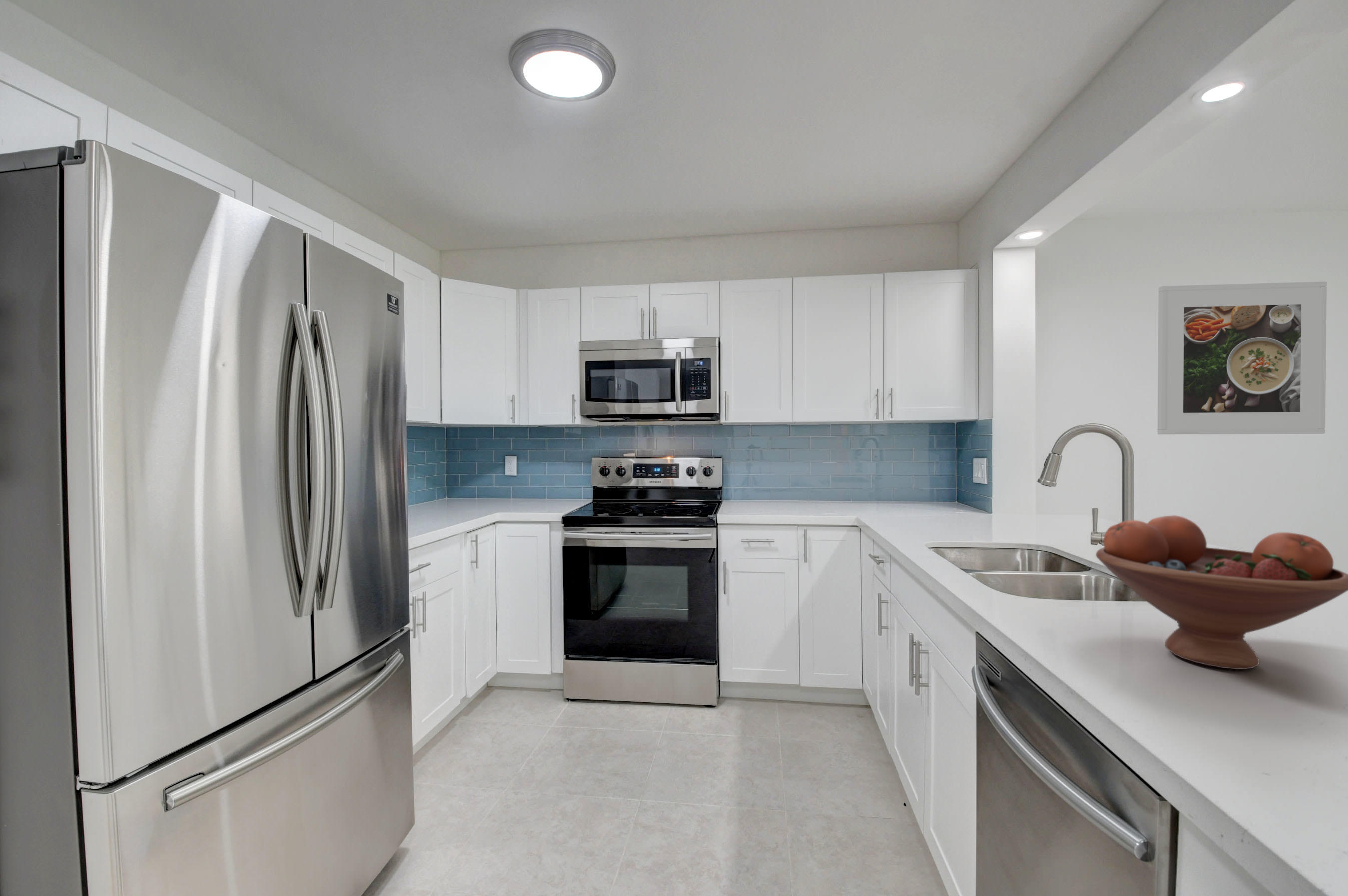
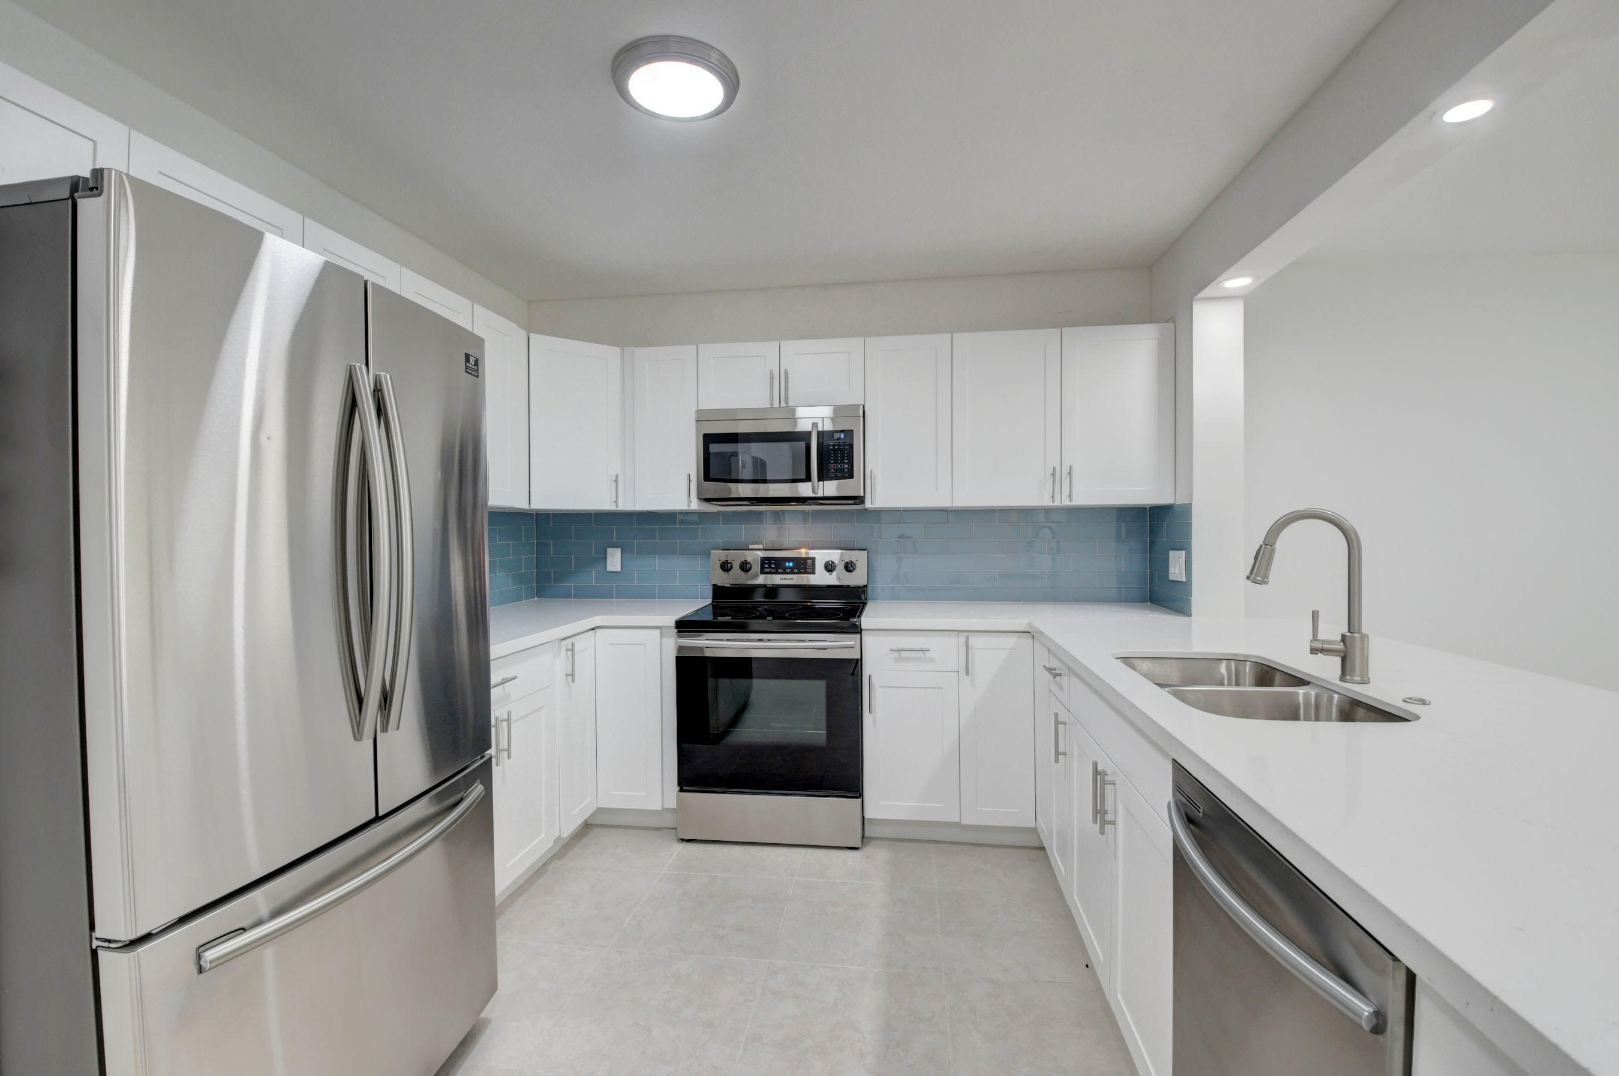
- fruit bowl [1095,515,1348,670]
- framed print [1157,281,1327,435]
